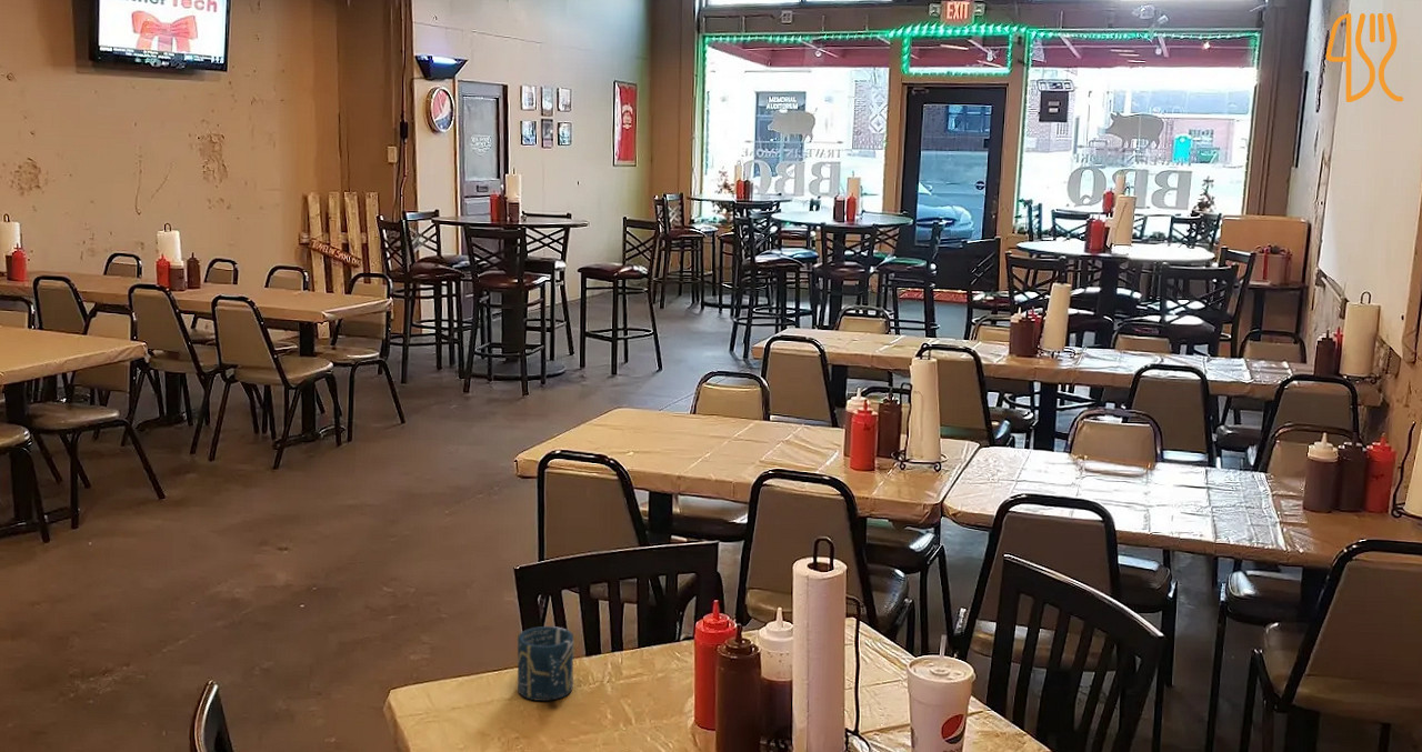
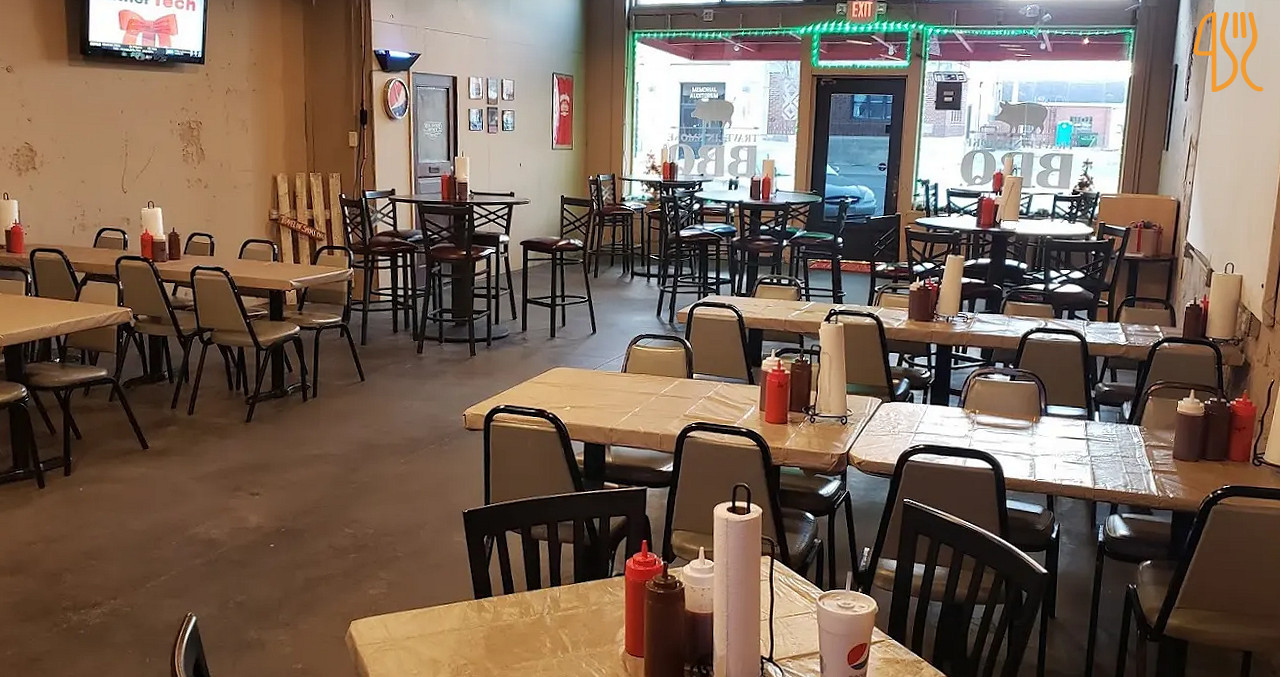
- cup [517,625,574,702]
